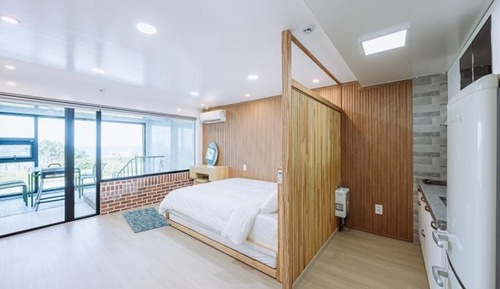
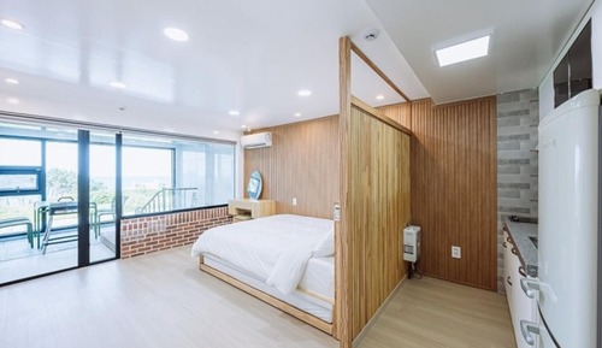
- rug [120,206,171,234]
